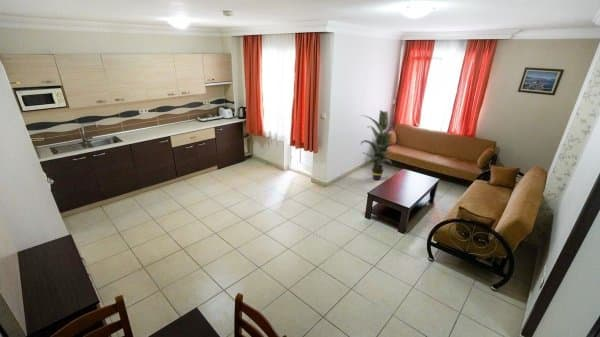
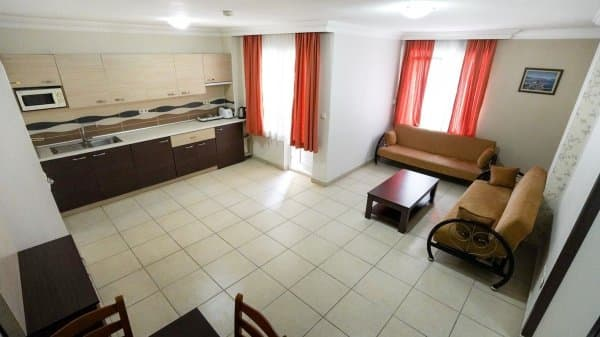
- indoor plant [360,109,400,181]
